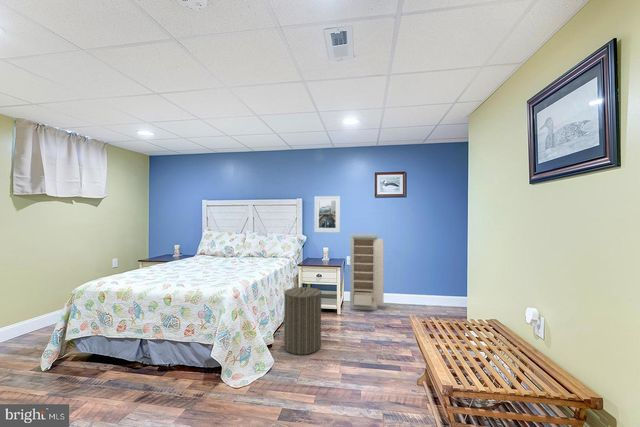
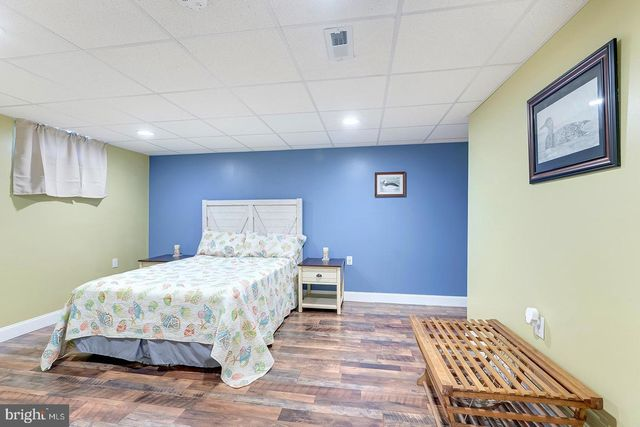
- storage cabinet [349,232,384,311]
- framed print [314,195,341,233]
- laundry hamper [283,282,322,356]
